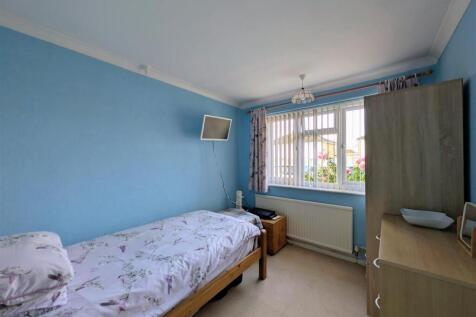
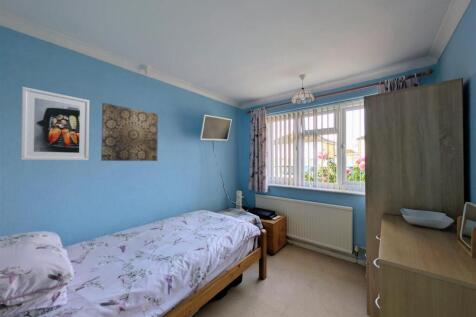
+ wall art [100,102,159,162]
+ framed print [20,86,90,161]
